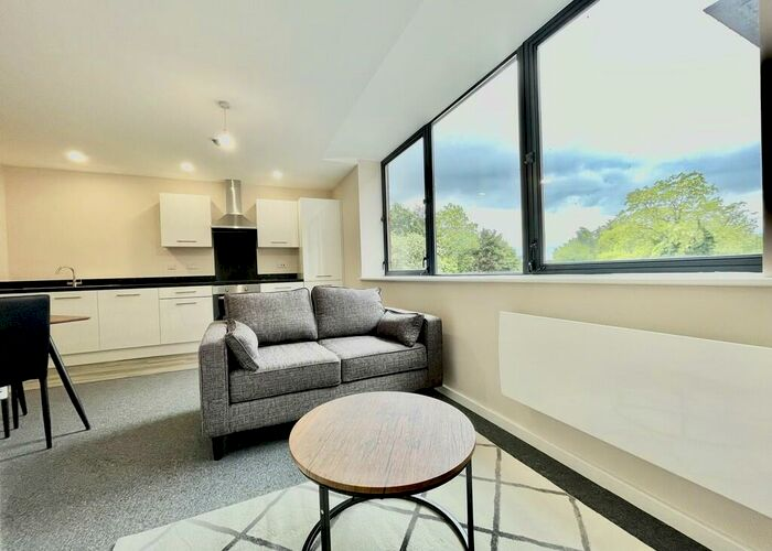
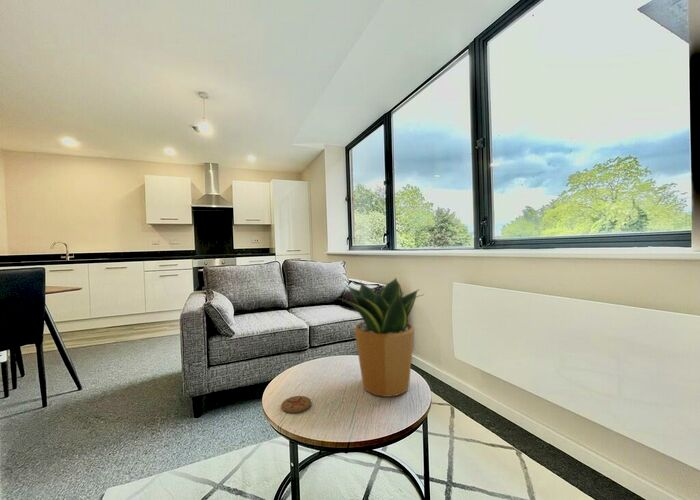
+ potted plant [334,276,423,398]
+ coaster [280,395,312,414]
